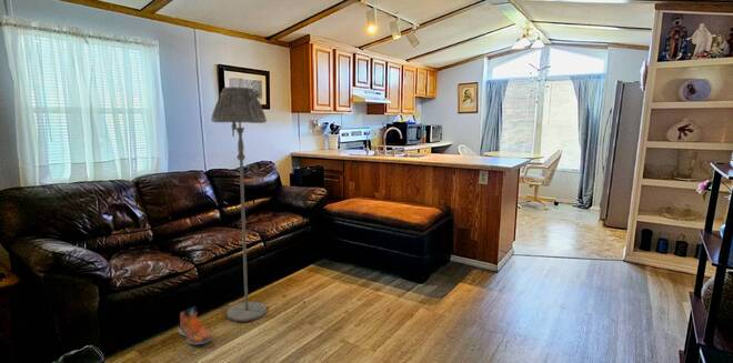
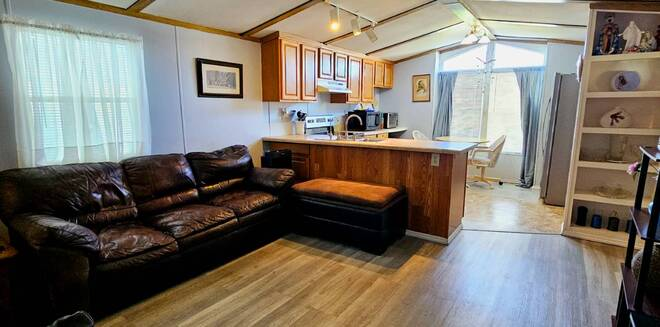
- sneaker [178,305,213,345]
- floor lamp [210,85,268,323]
